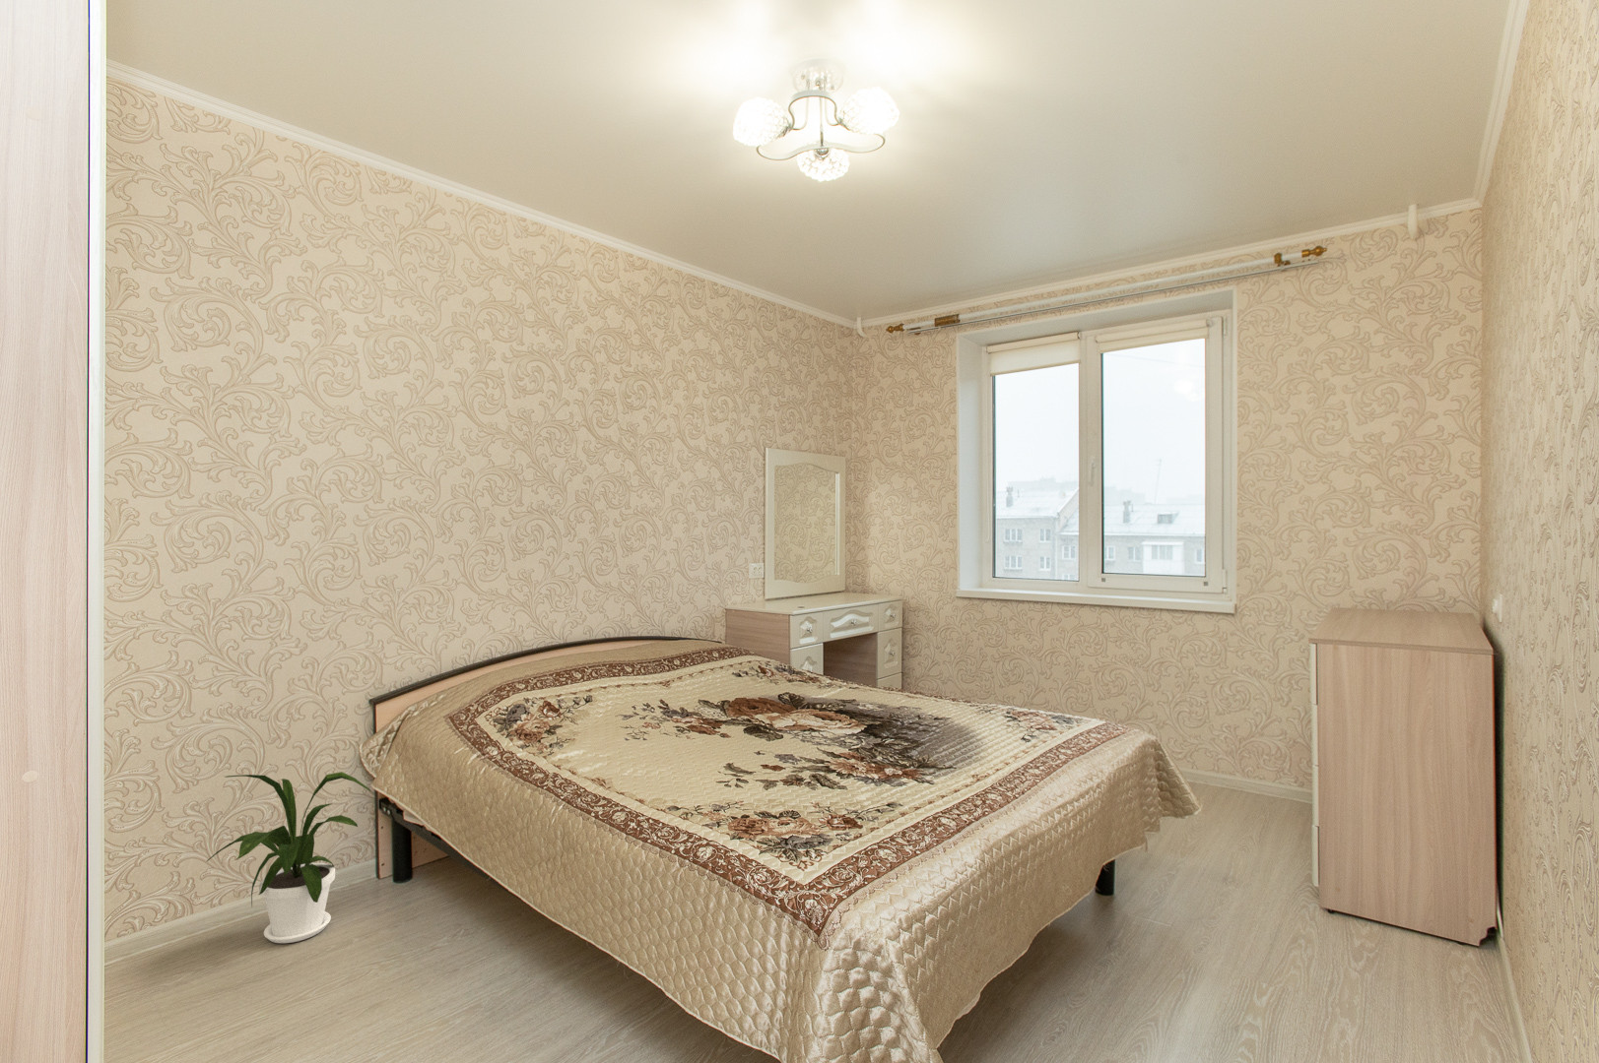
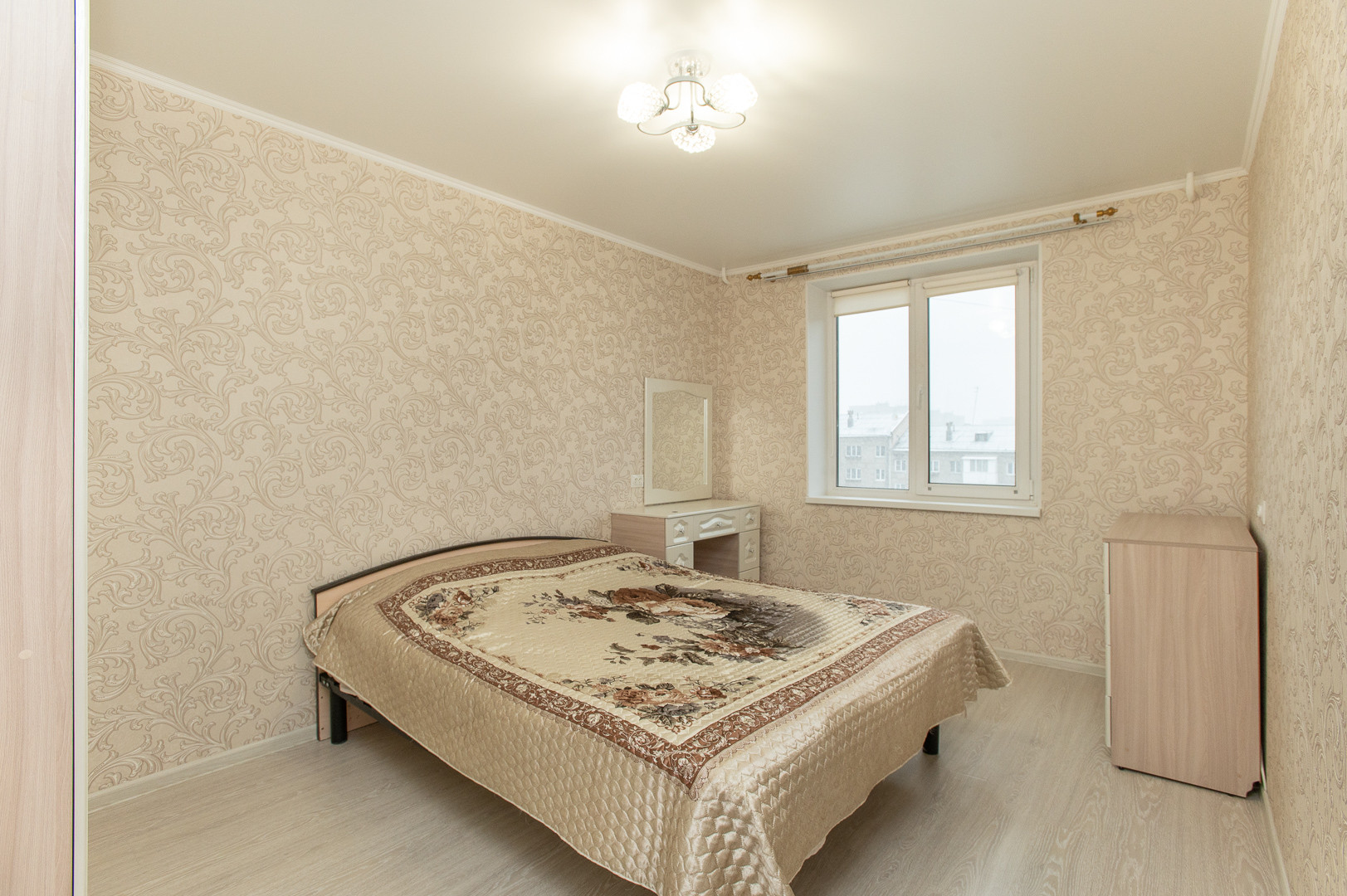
- house plant [205,771,372,944]
